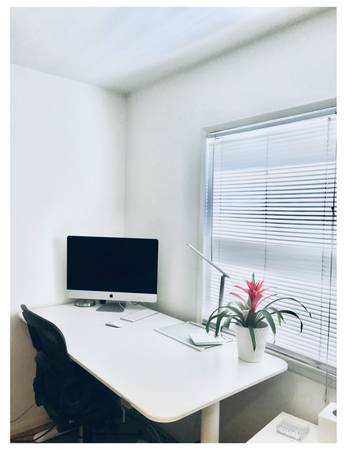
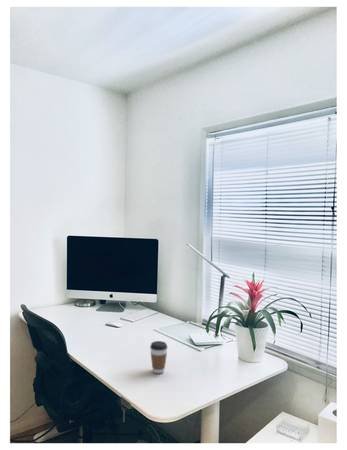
+ coffee cup [149,340,168,374]
